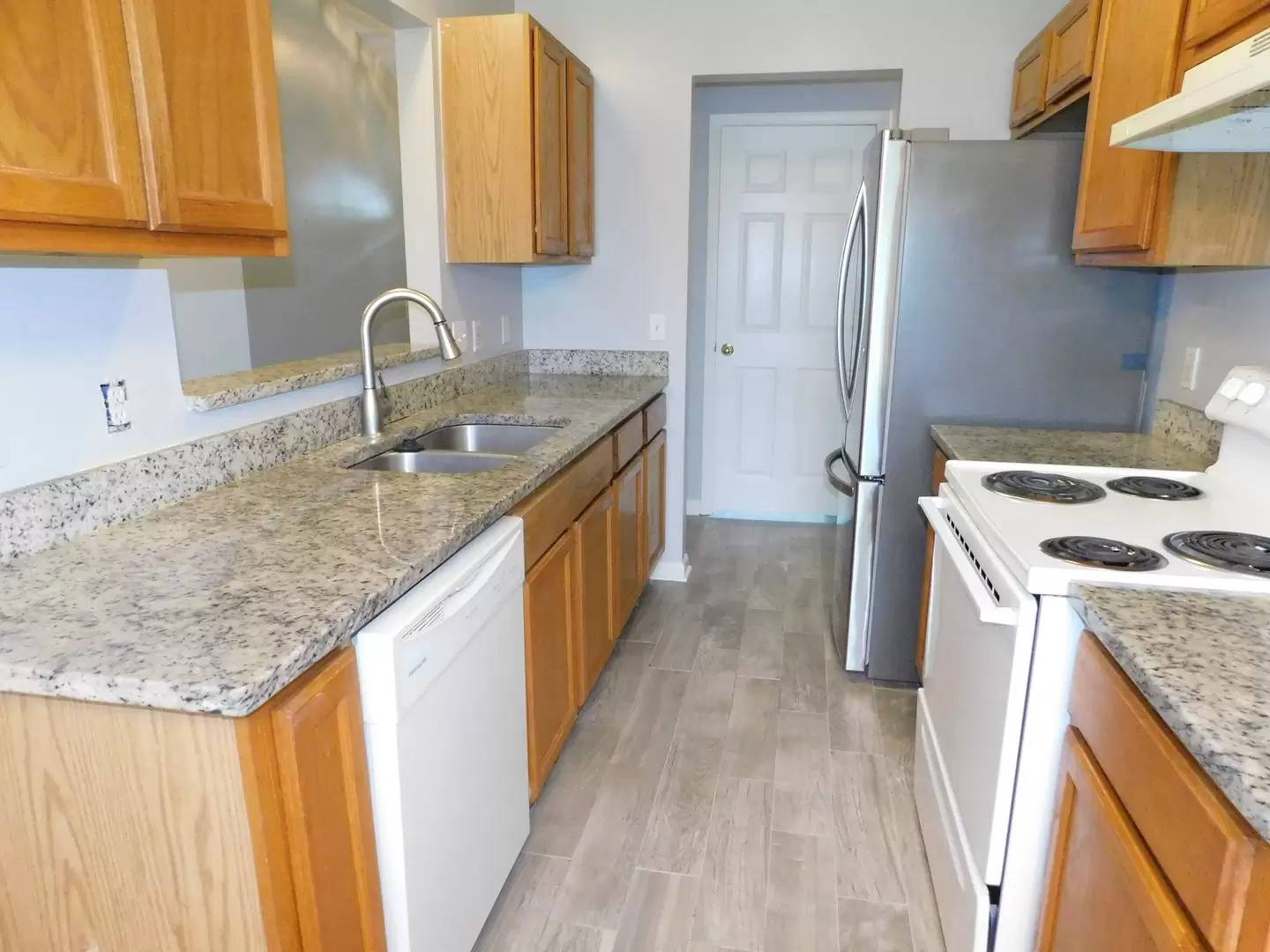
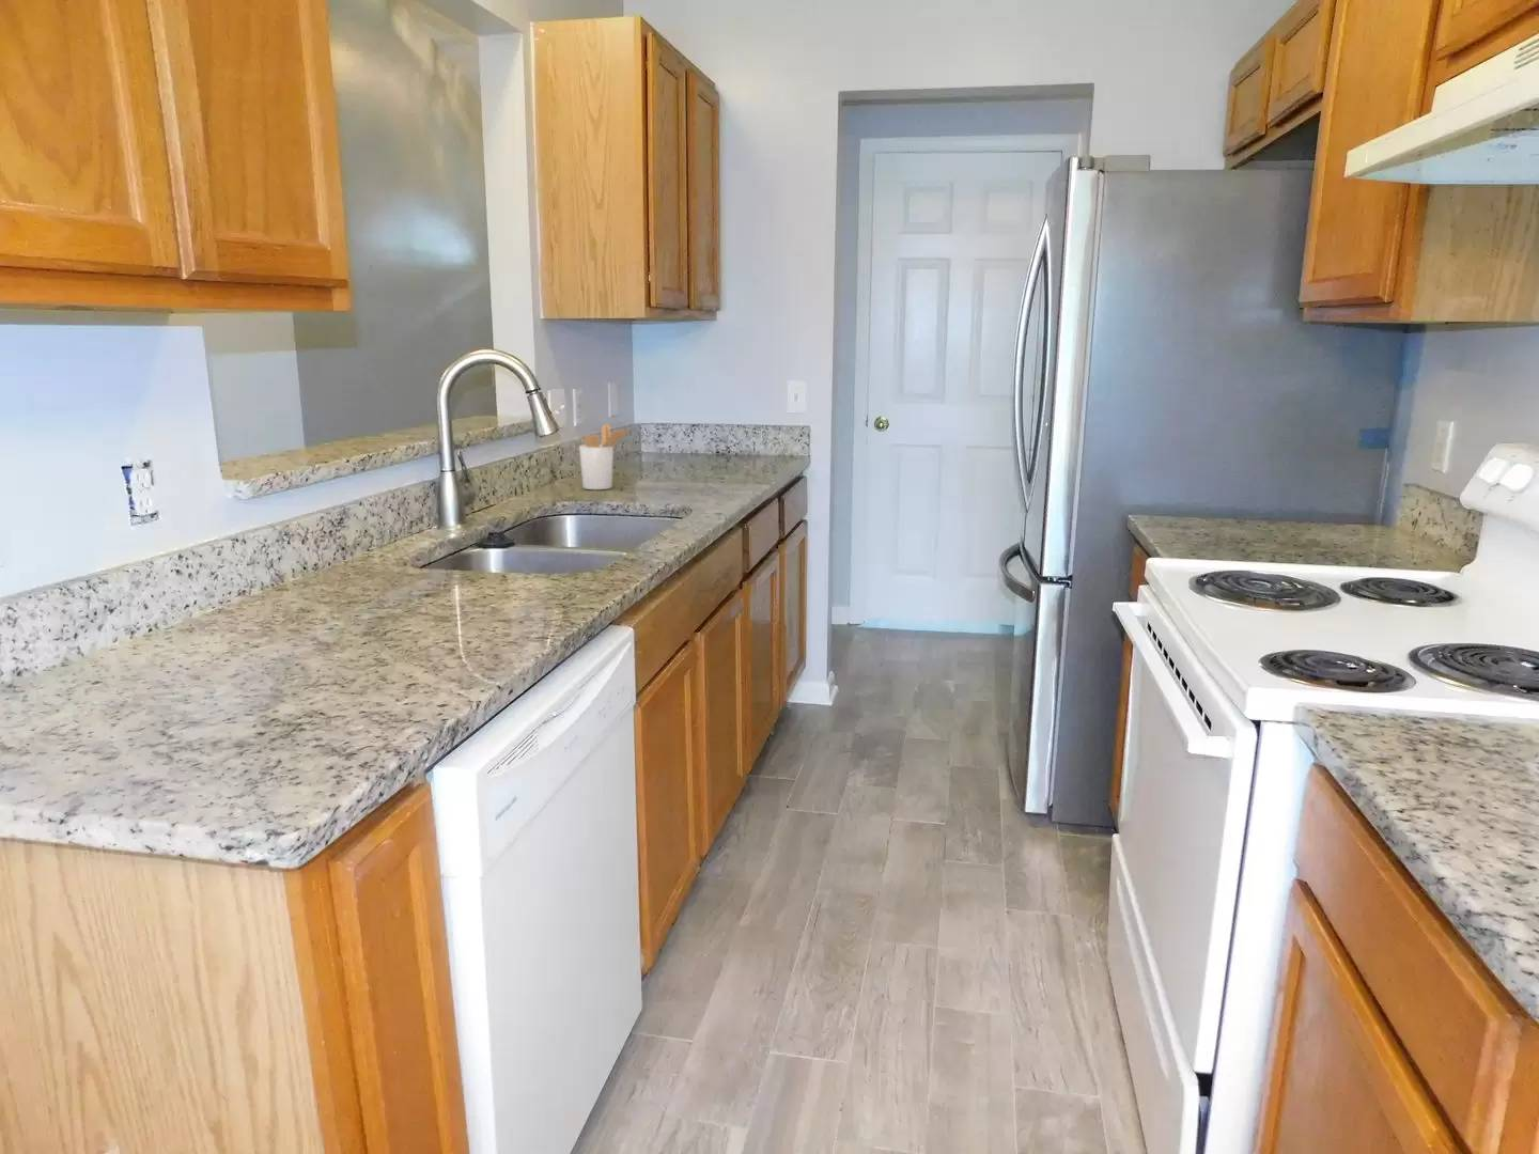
+ utensil holder [578,423,630,491]
